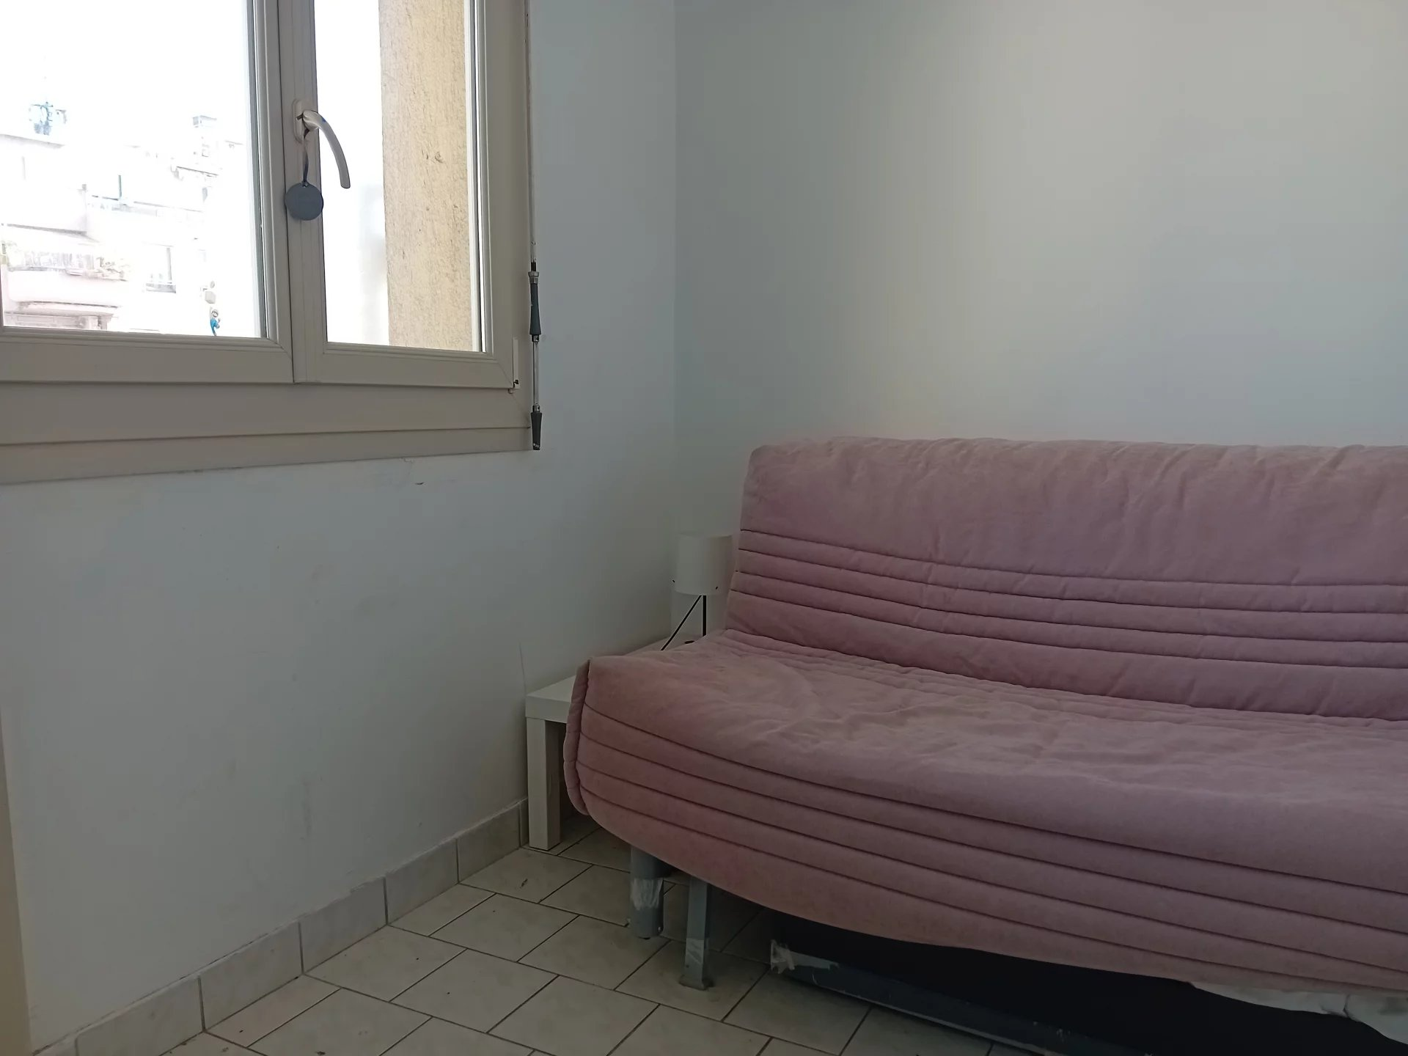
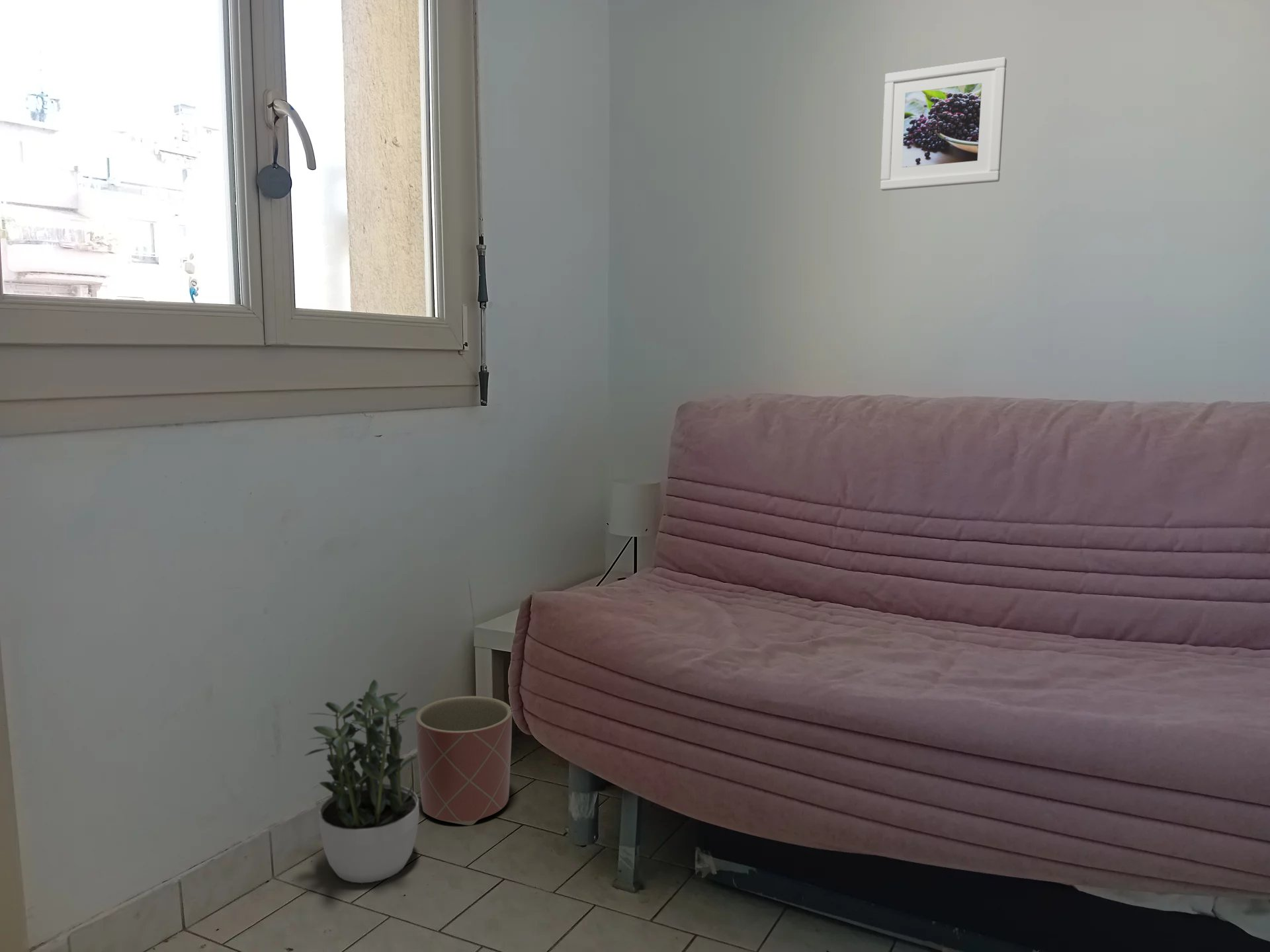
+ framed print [880,56,1007,191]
+ potted plant [304,679,420,884]
+ planter [415,695,513,826]
